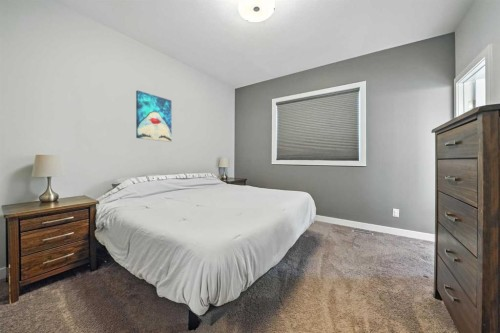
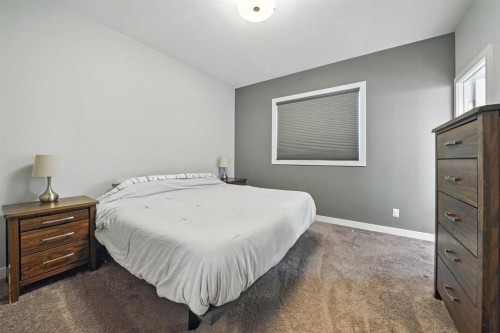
- wall art [135,89,172,143]
